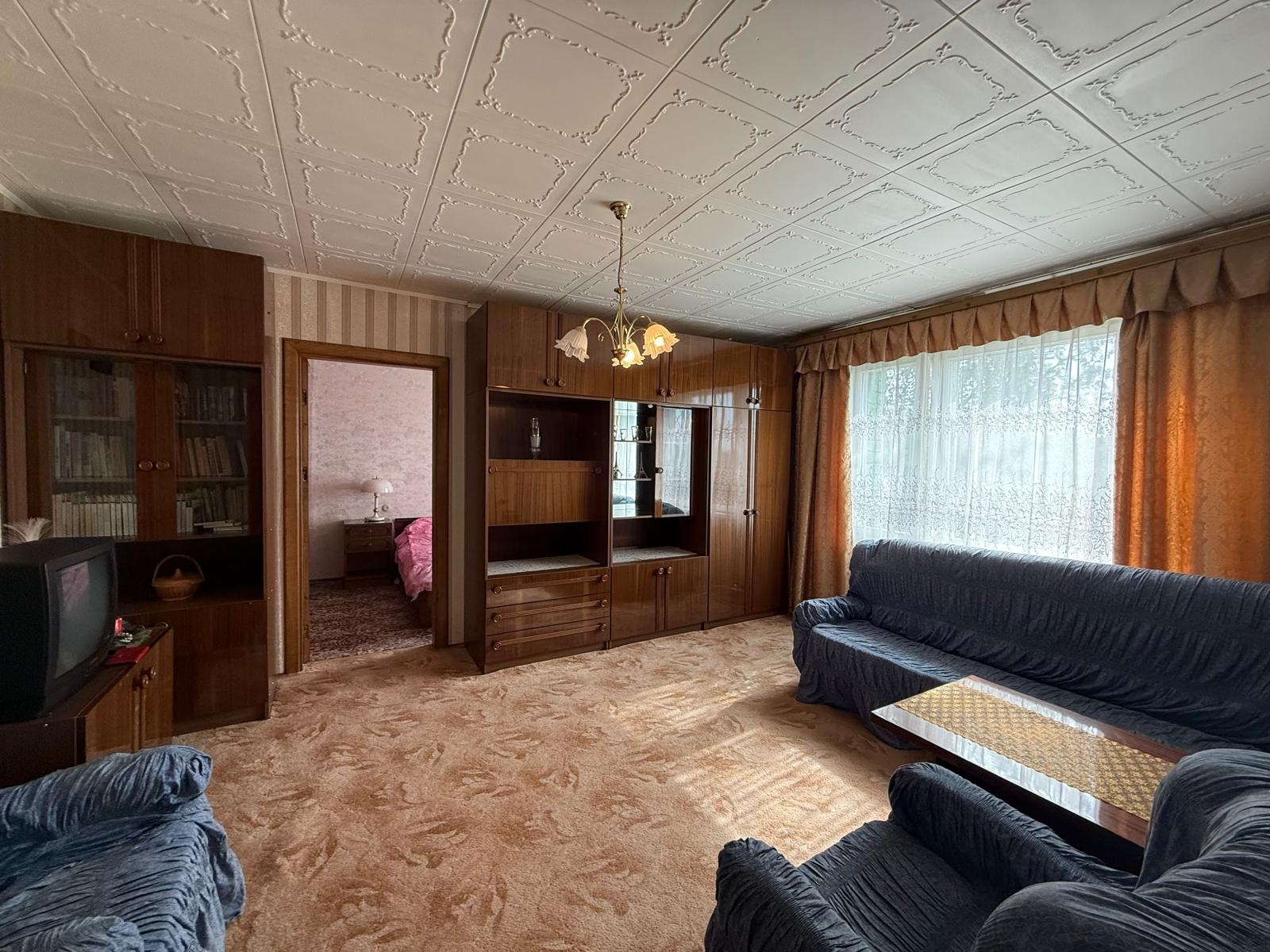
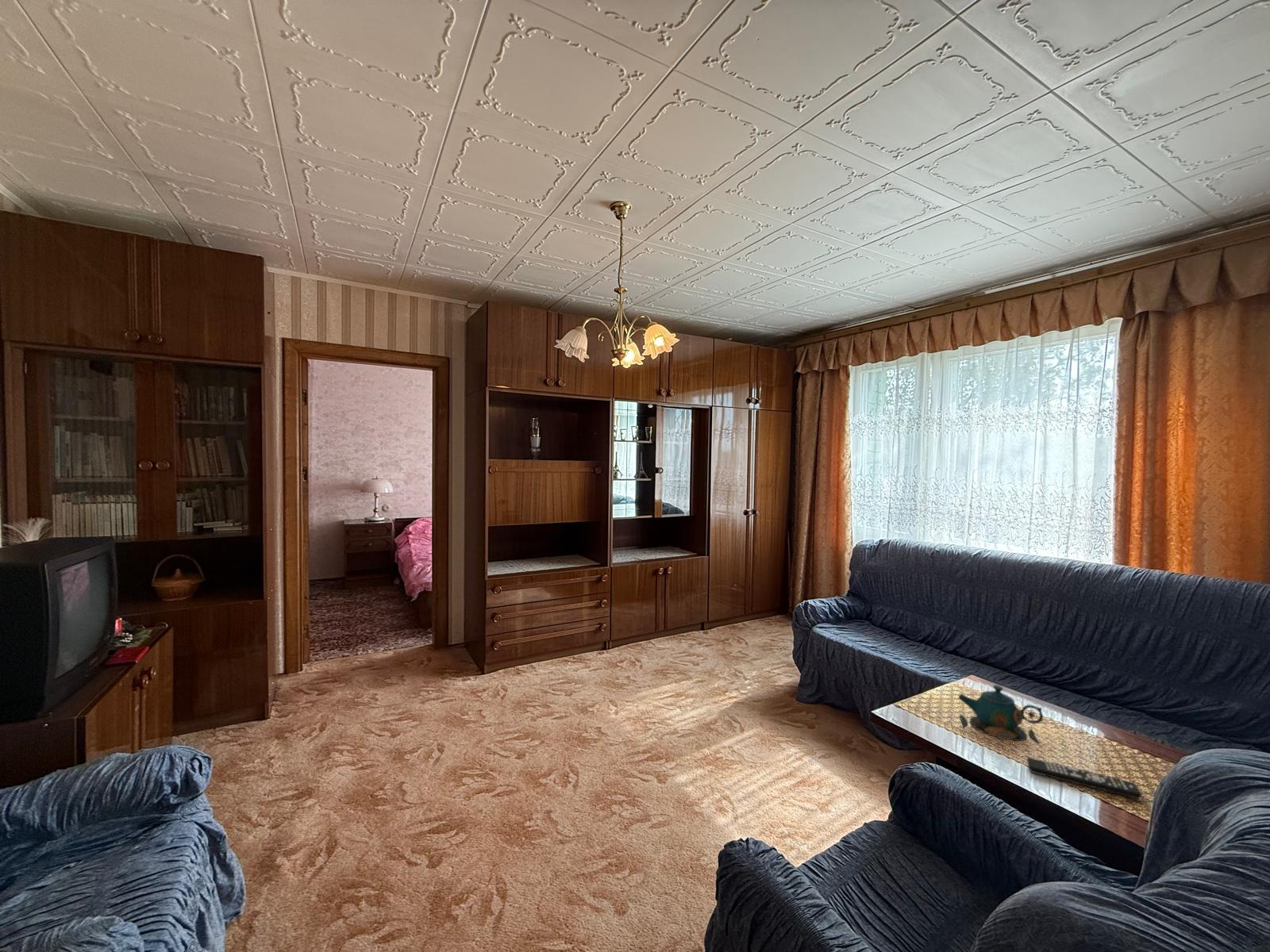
+ teapot [958,685,1044,743]
+ remote control [1026,757,1142,800]
